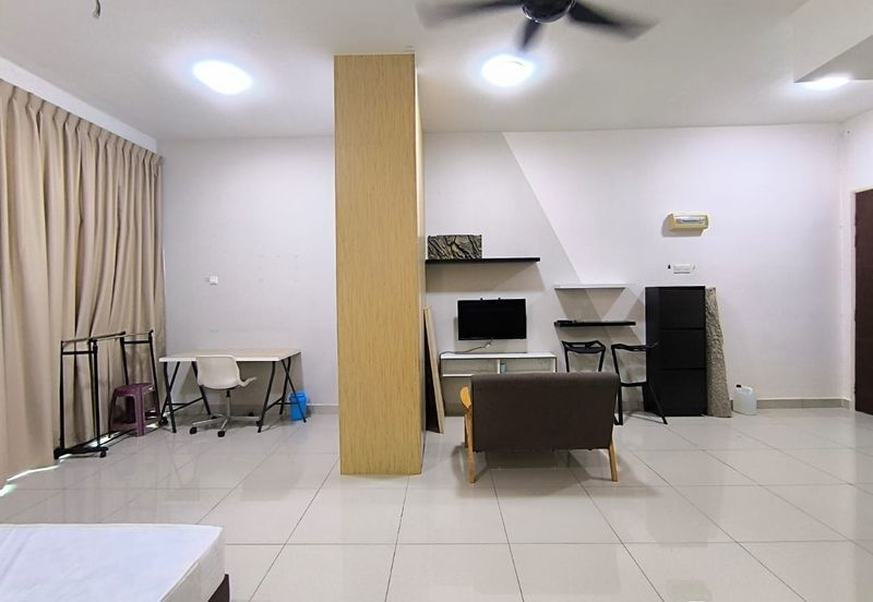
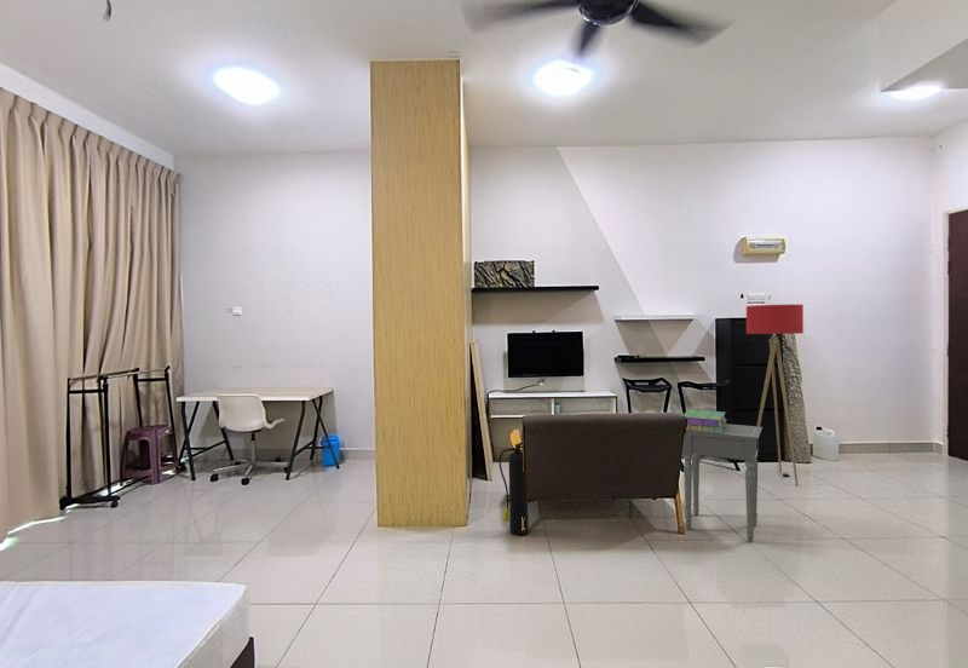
+ floor lamp [745,304,805,488]
+ fire extinguisher [497,440,530,536]
+ side table [681,422,764,543]
+ stack of books [682,409,728,433]
